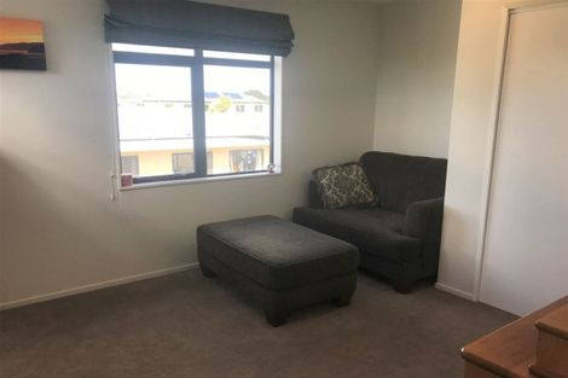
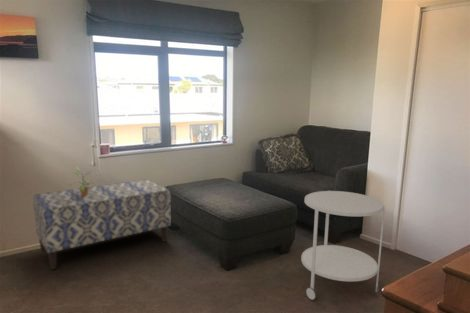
+ potted plant [69,165,96,197]
+ side table [300,190,386,301]
+ bench [32,179,172,271]
